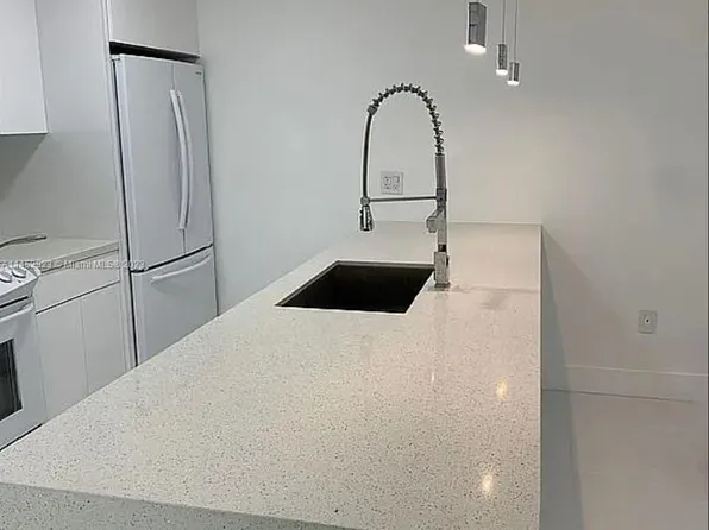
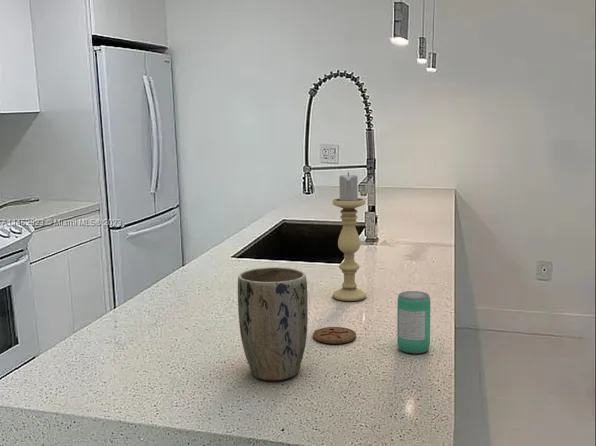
+ candle holder [332,171,367,302]
+ coaster [312,326,357,345]
+ beverage can [396,290,431,354]
+ plant pot [237,266,309,382]
